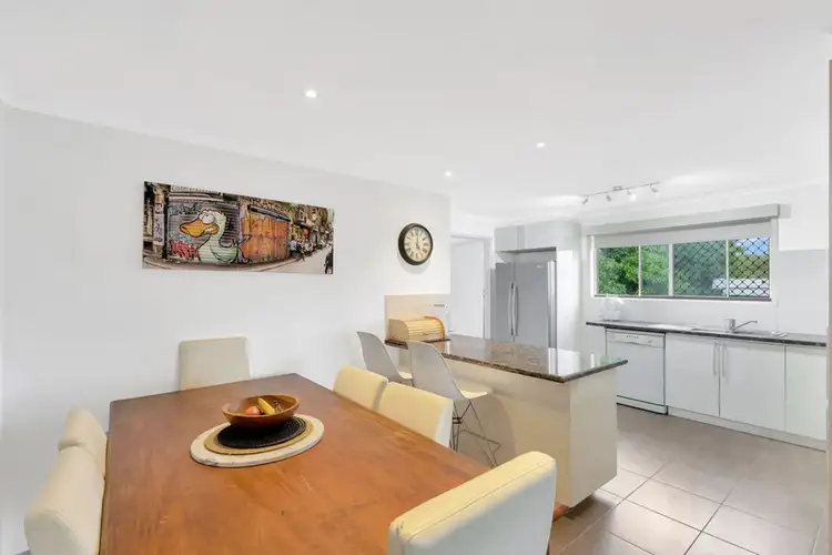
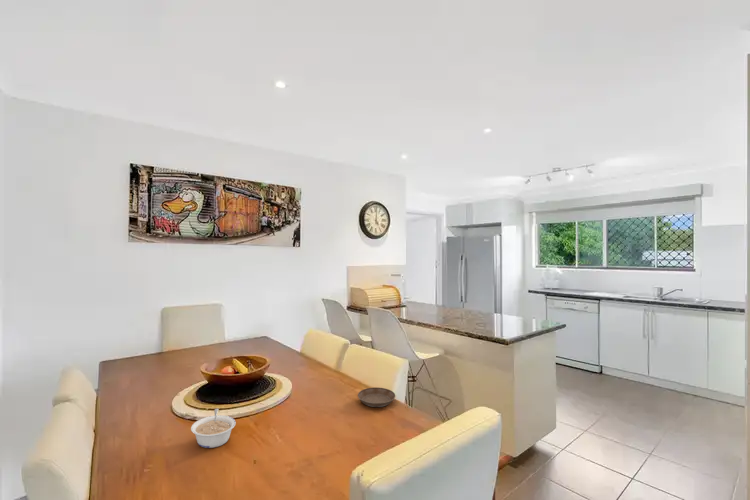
+ legume [190,408,237,449]
+ saucer [357,386,396,408]
